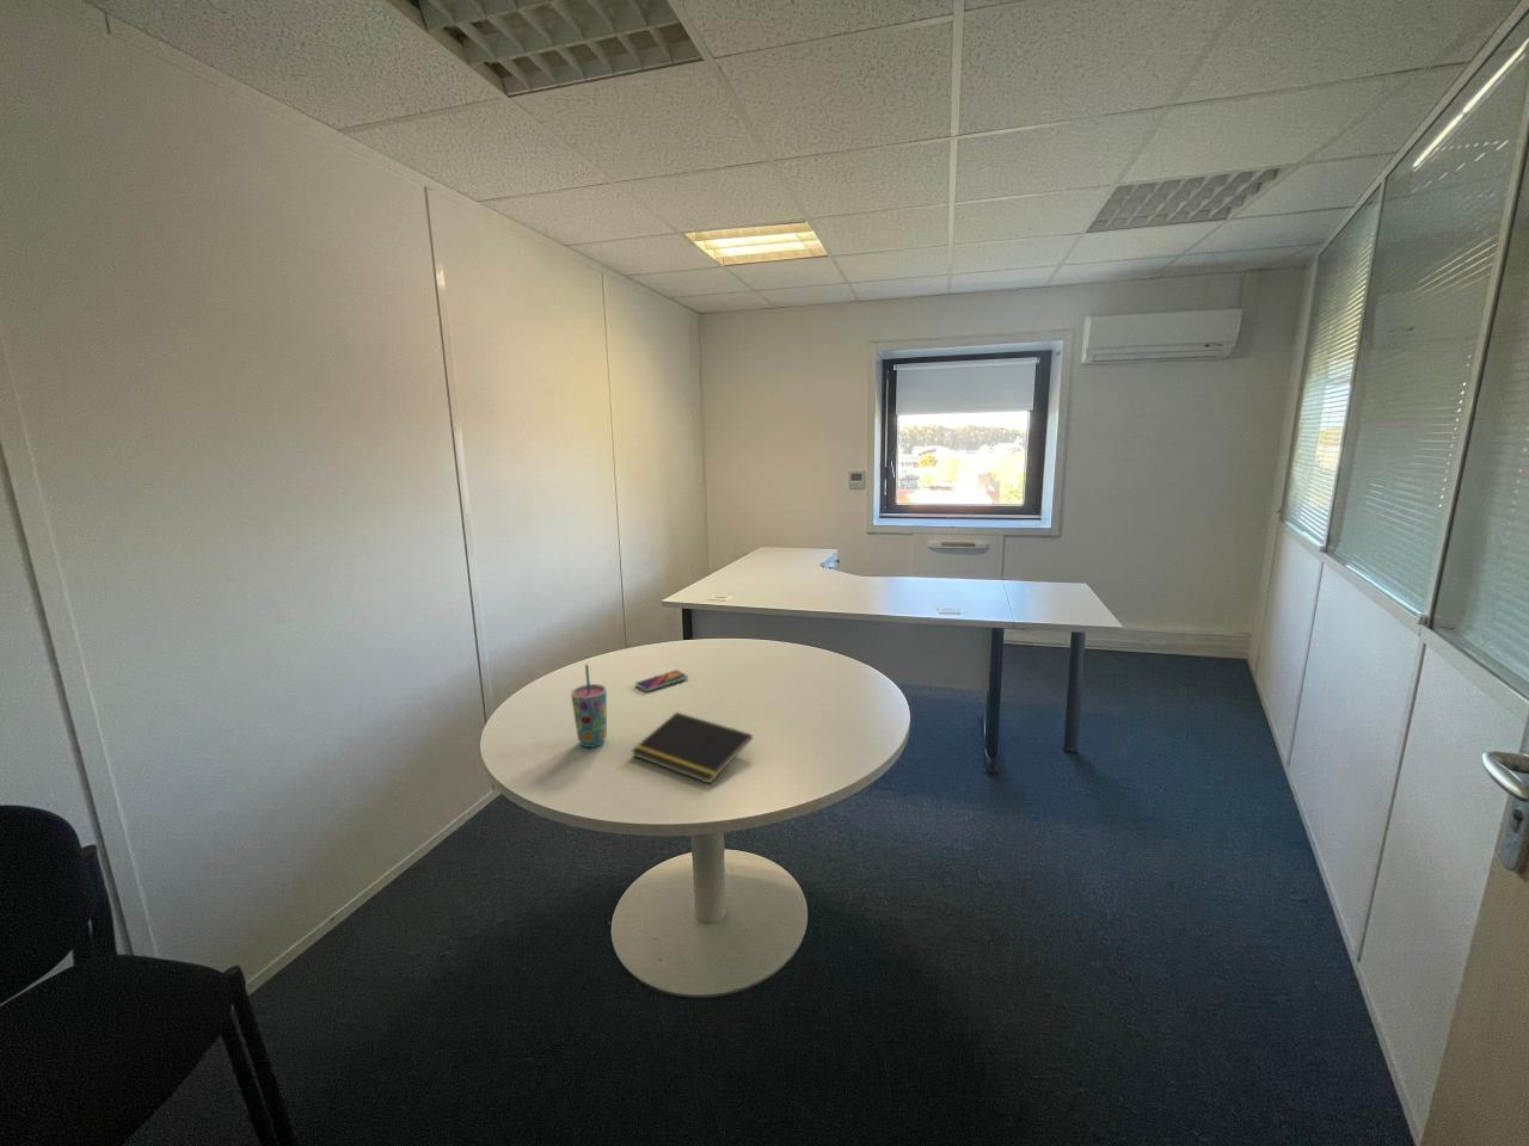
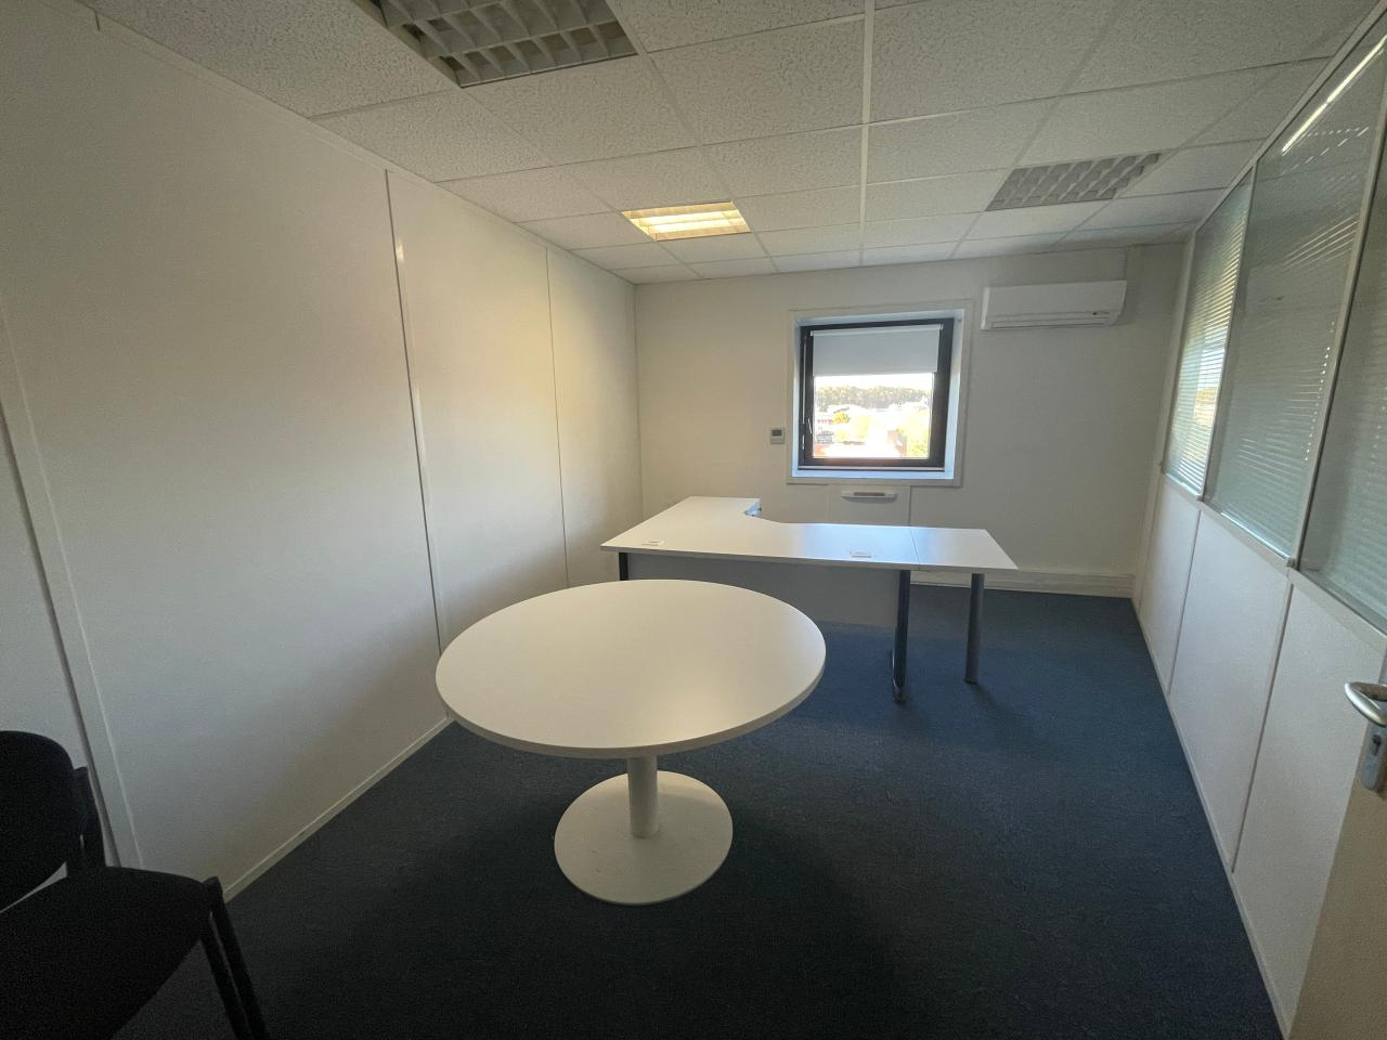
- notepad [631,711,754,785]
- smartphone [634,668,689,692]
- cup [569,662,608,749]
